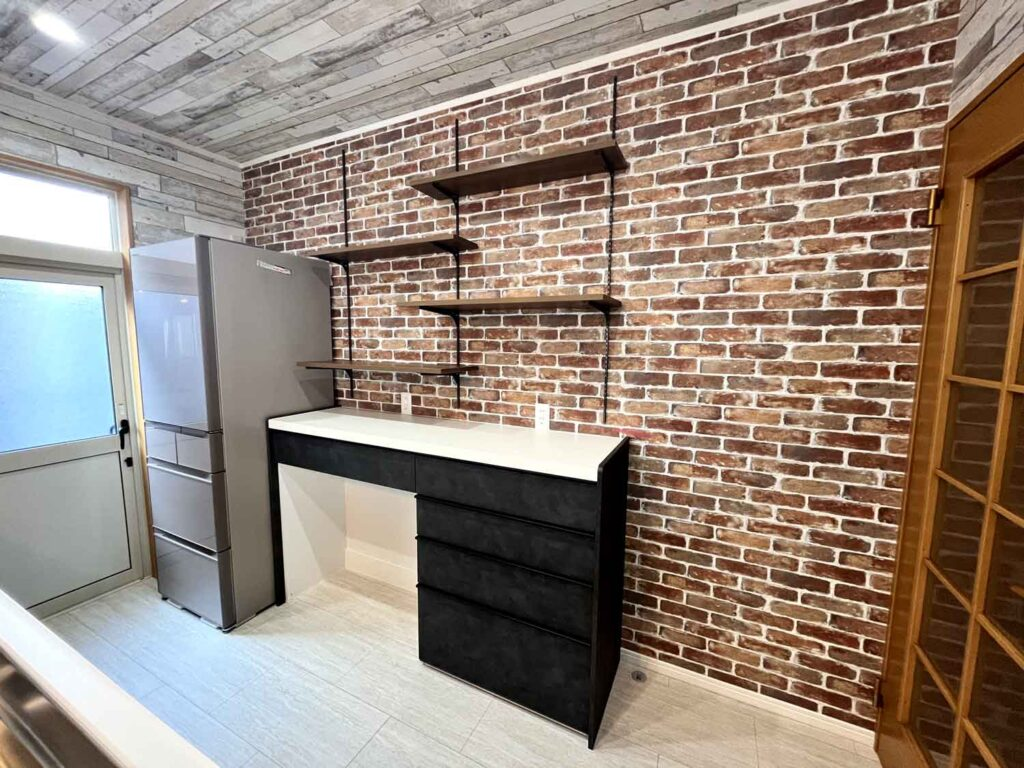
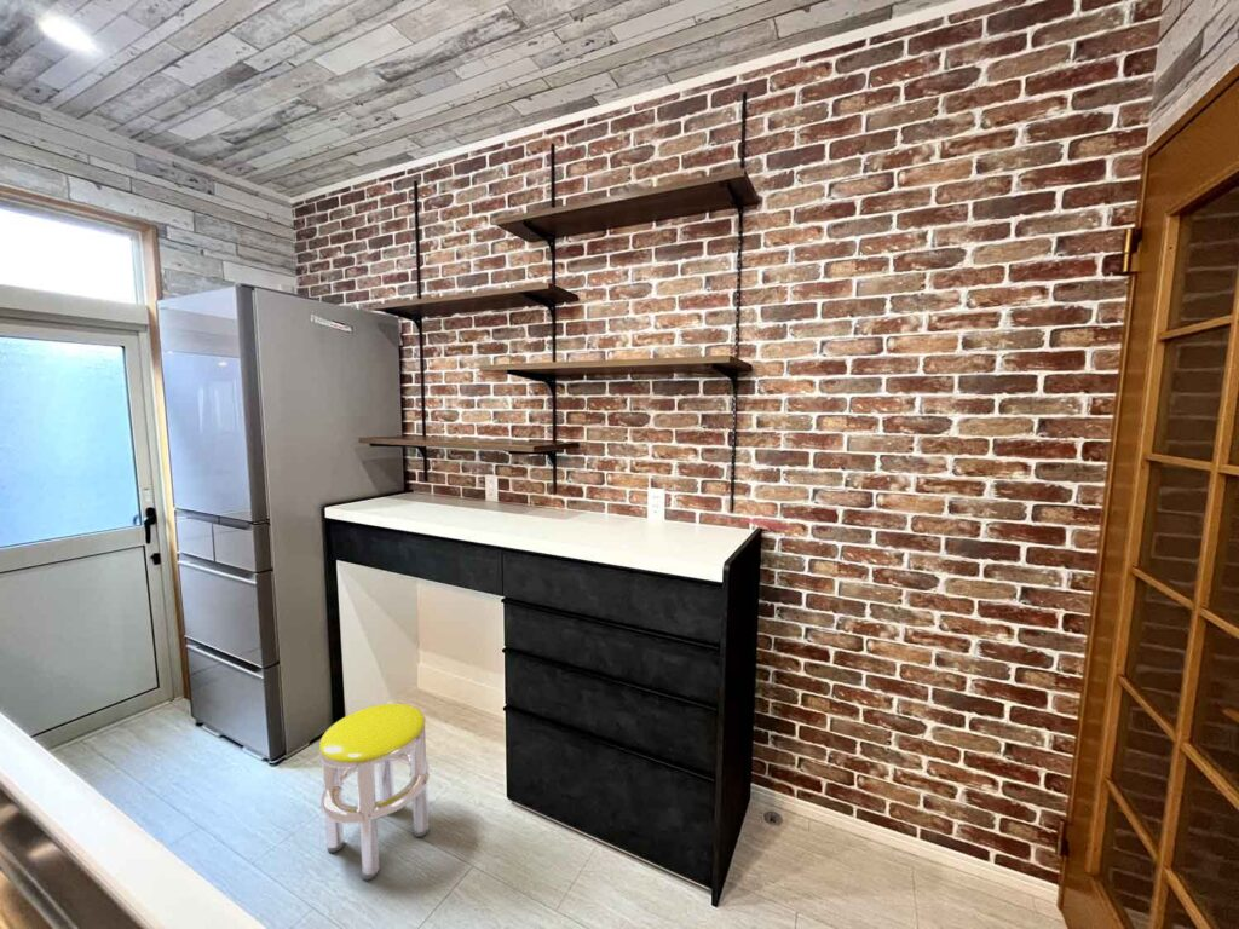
+ stool [318,703,431,882]
